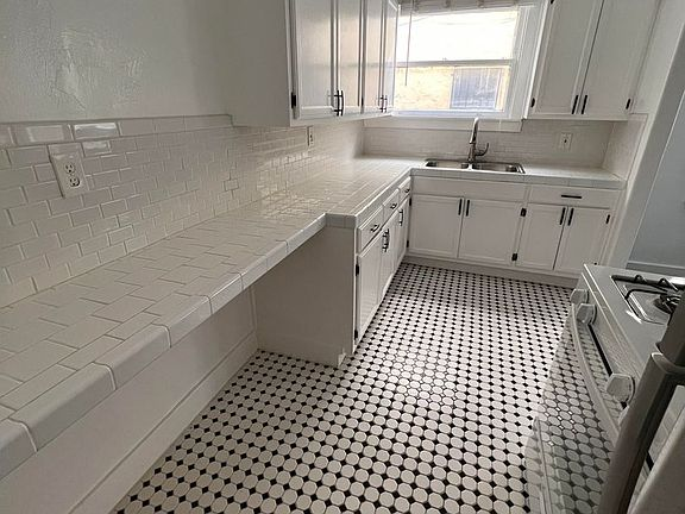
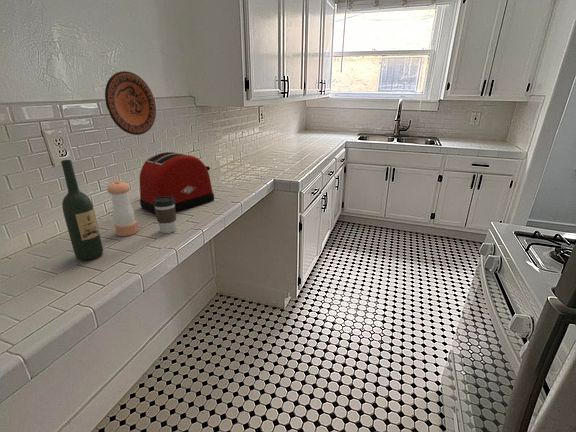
+ coffee cup [153,196,177,234]
+ decorative plate [104,70,157,136]
+ pepper shaker [106,180,139,237]
+ wine bottle [60,159,104,261]
+ toaster [139,151,215,215]
